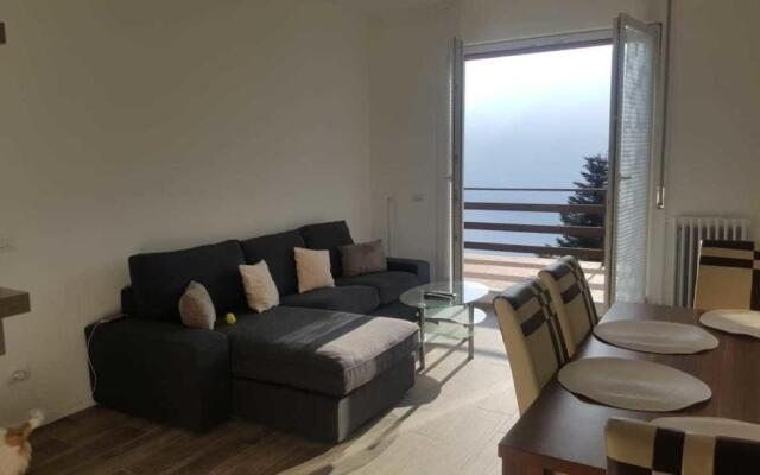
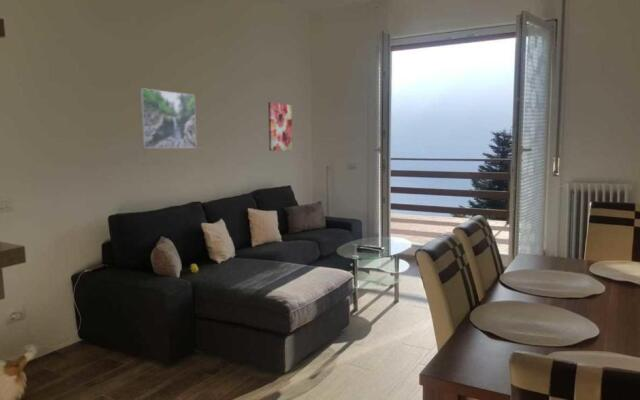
+ wall art [267,101,293,152]
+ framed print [138,87,197,149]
